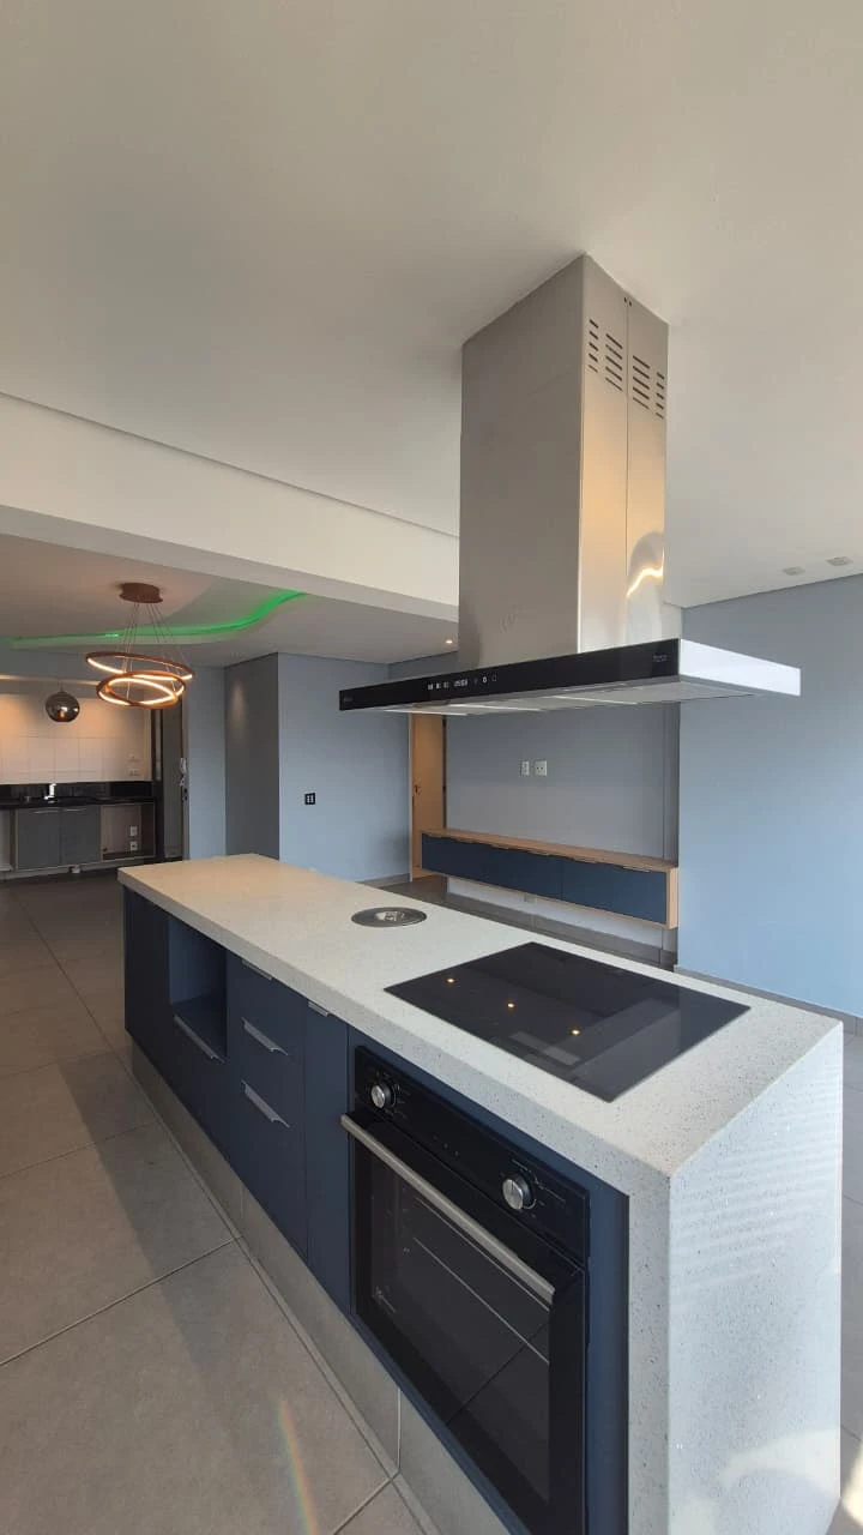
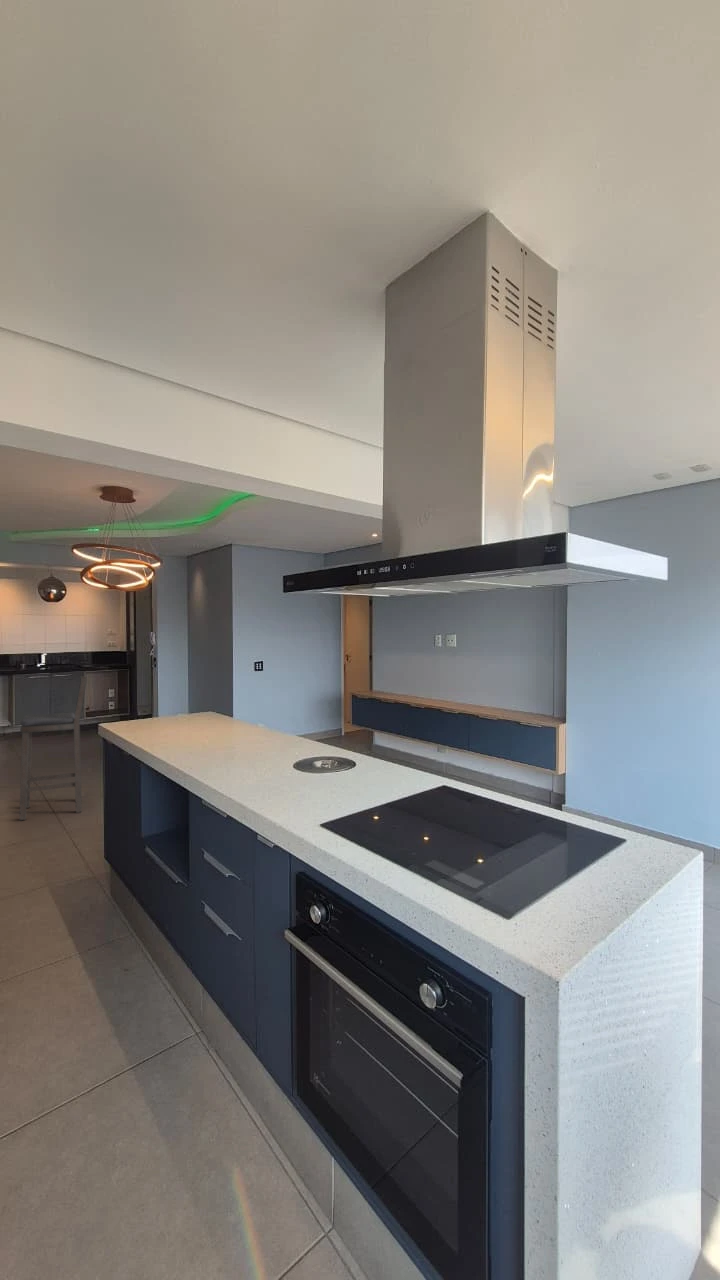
+ bar stool [18,676,88,822]
